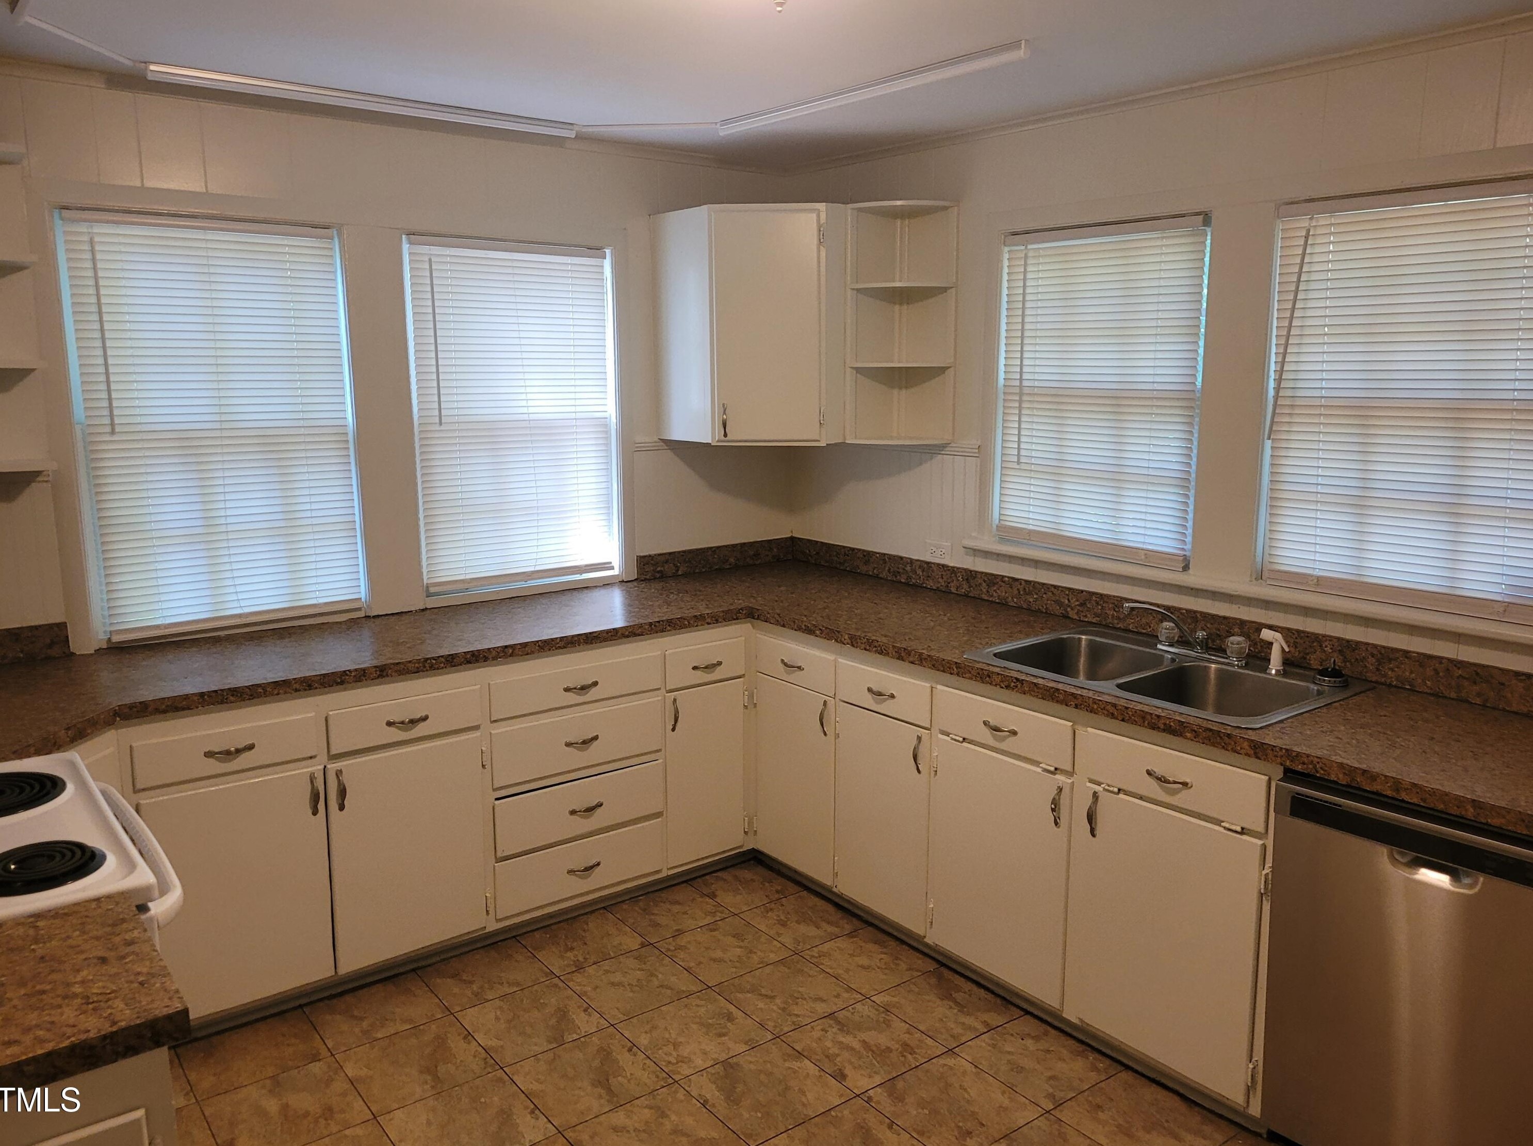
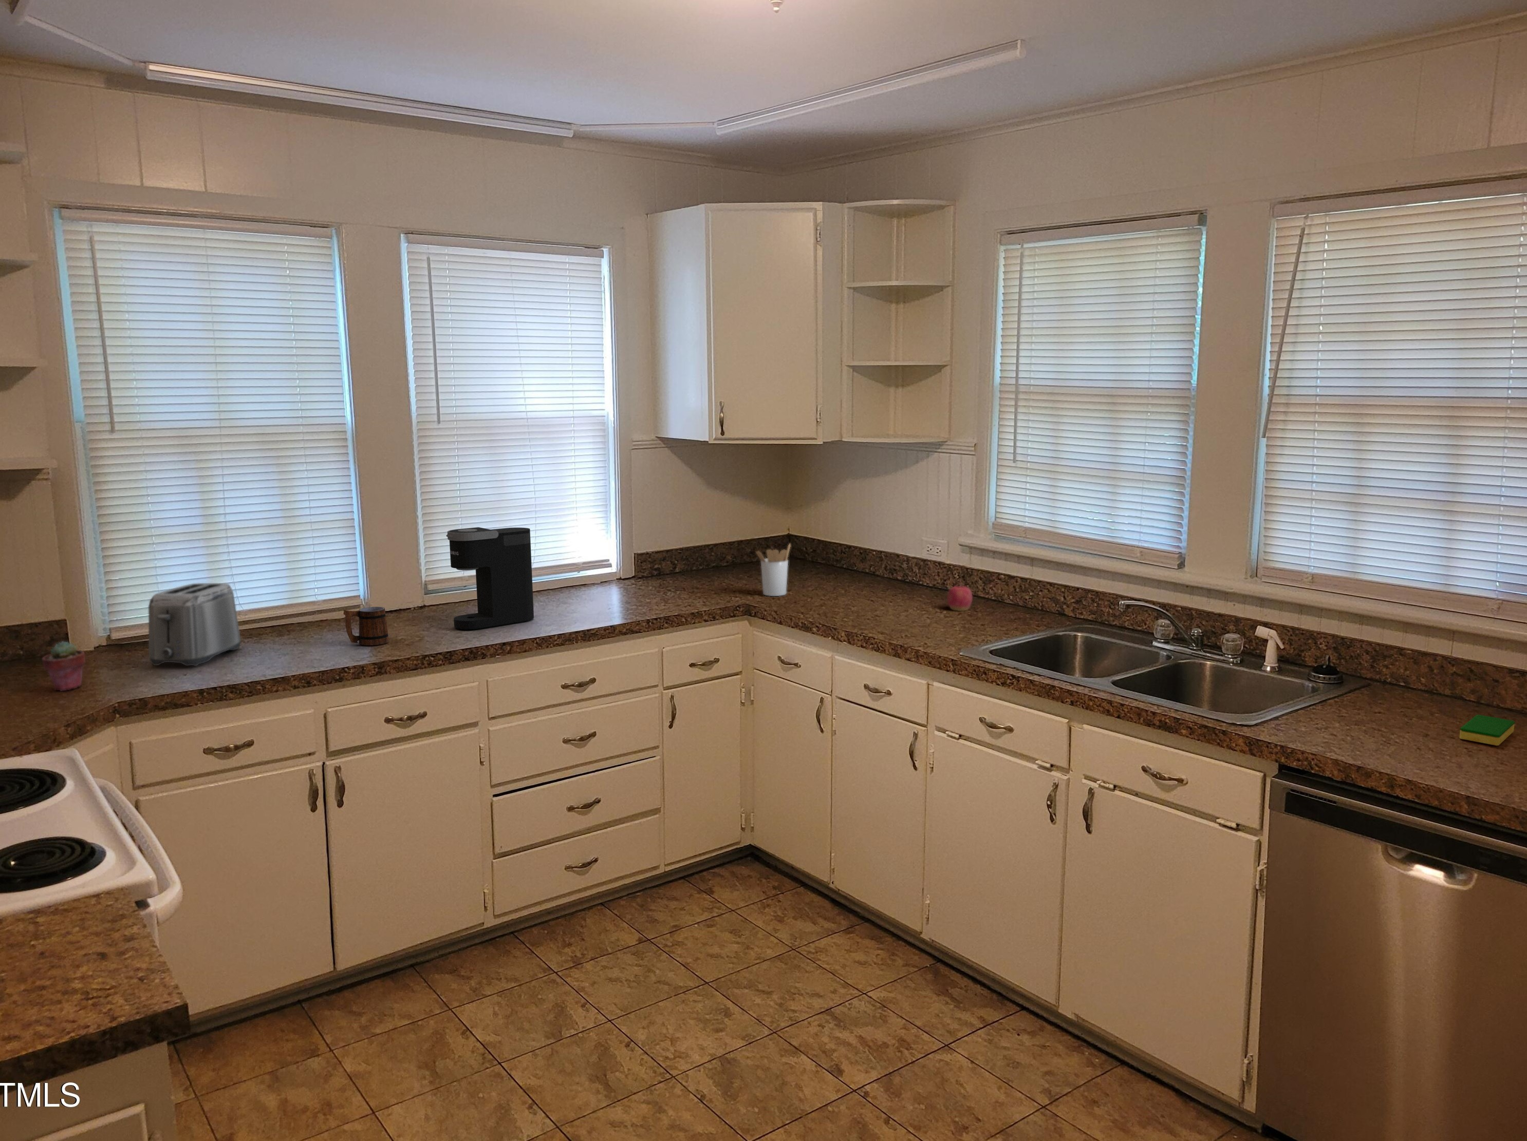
+ dish sponge [1459,714,1515,747]
+ mug [343,606,390,646]
+ apple [947,579,973,611]
+ coffee maker [446,527,535,630]
+ toaster [147,582,241,666]
+ potted succulent [41,640,86,692]
+ utensil holder [755,543,791,597]
